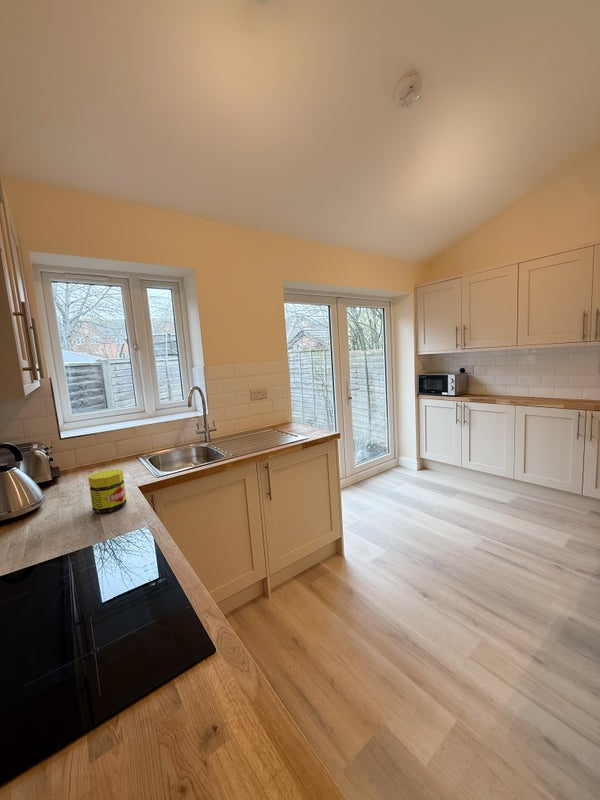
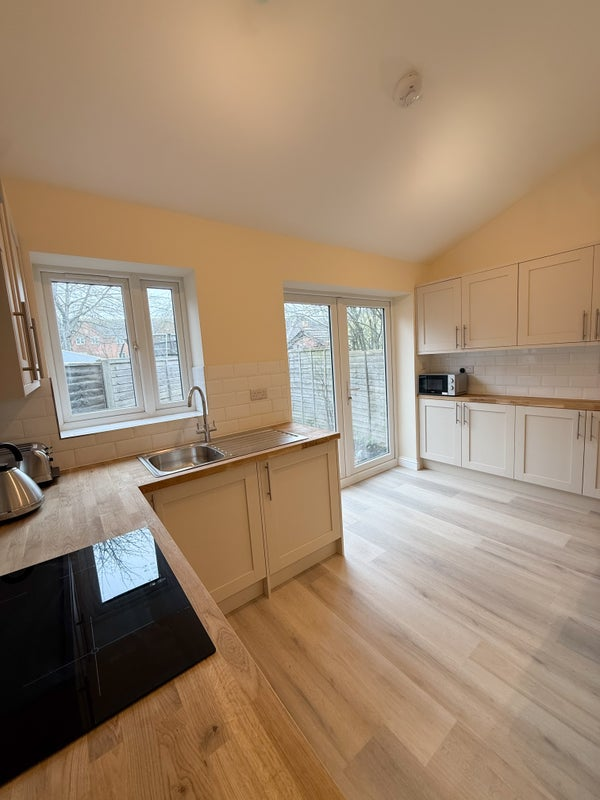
- jar [87,468,128,514]
